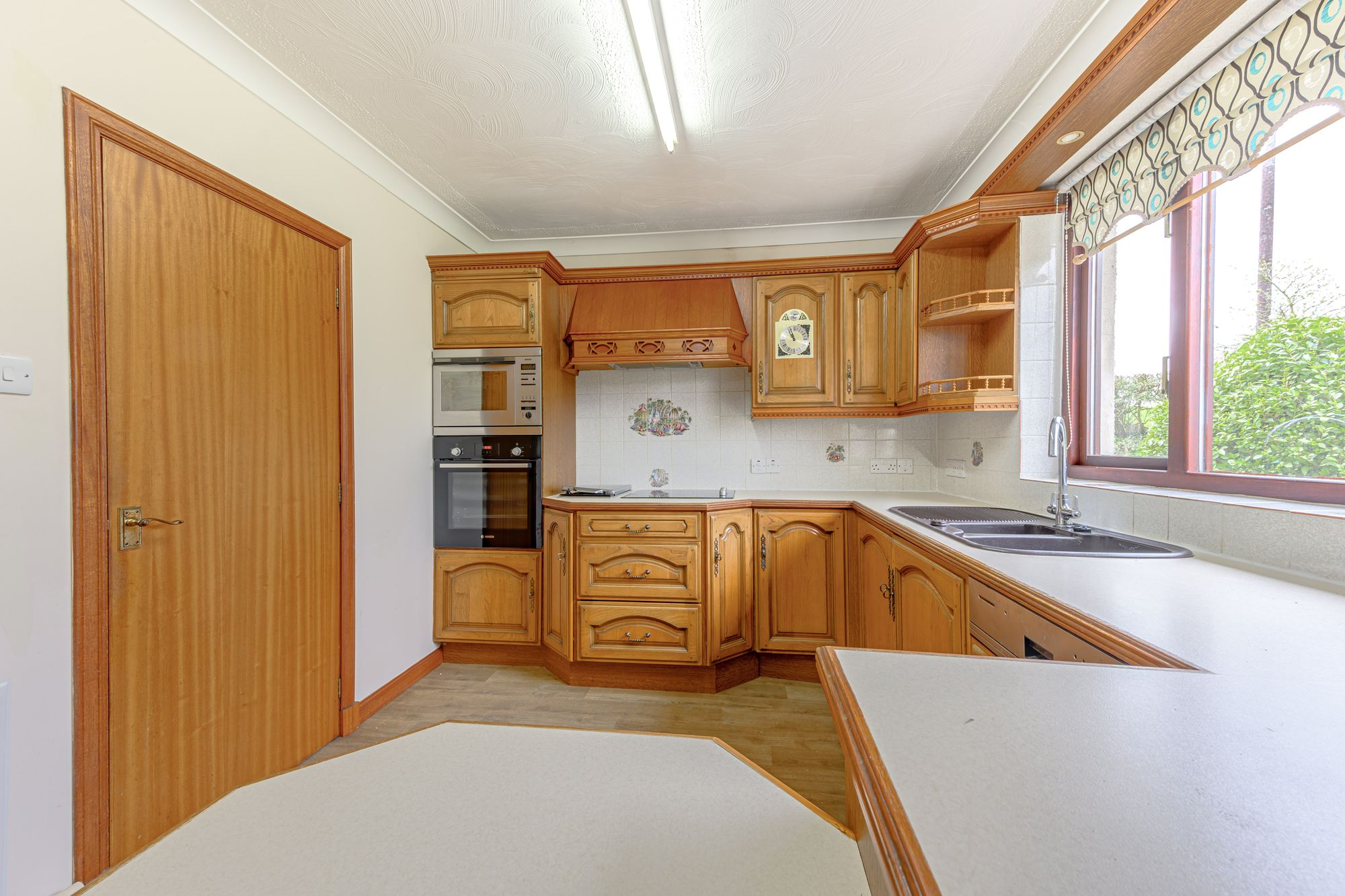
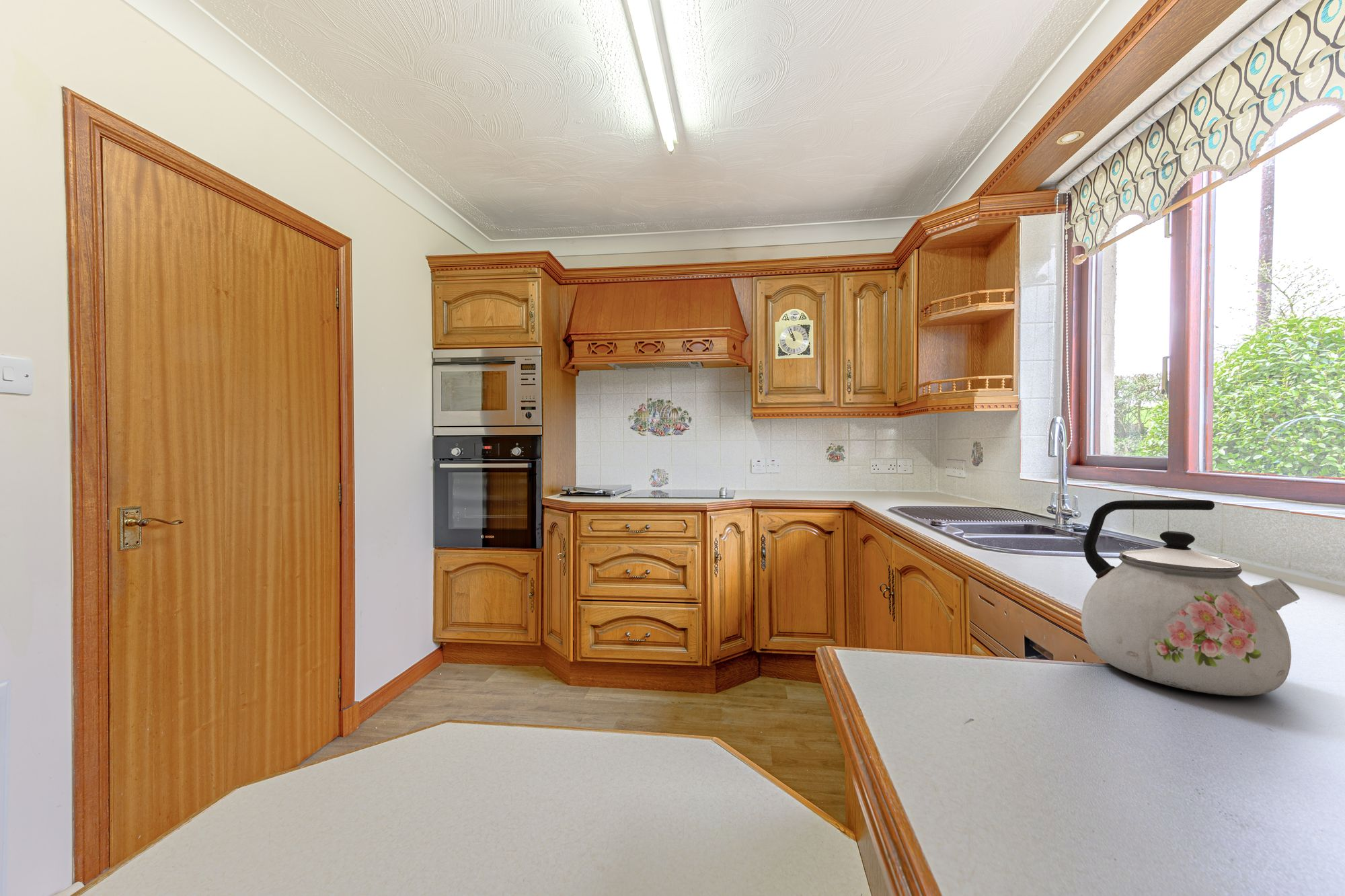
+ kettle [1081,499,1301,696]
